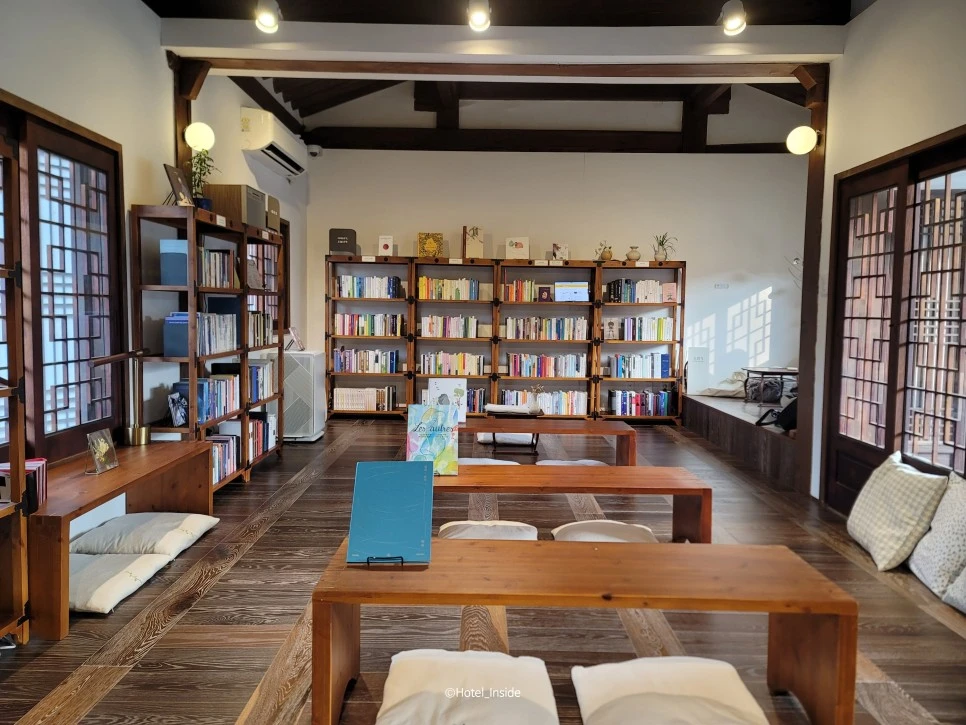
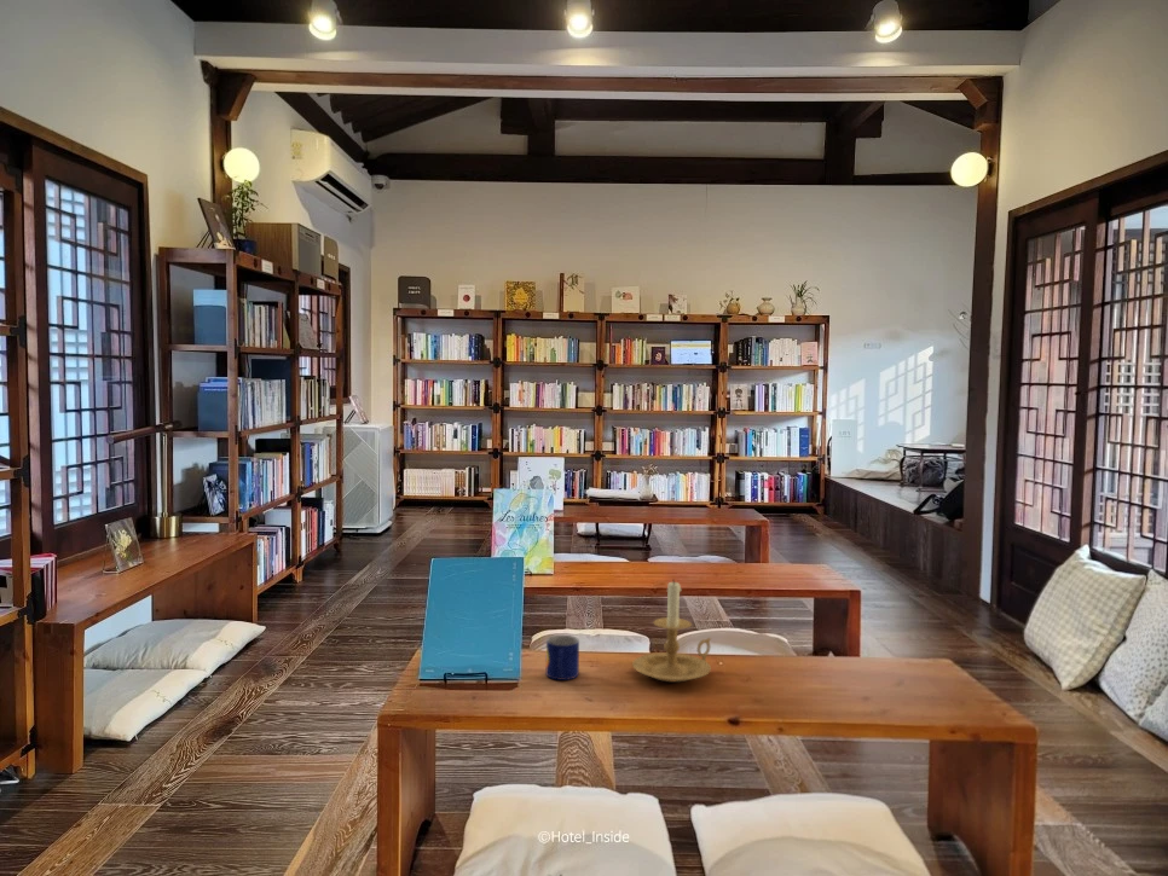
+ candle holder [631,578,712,683]
+ mug [544,634,580,681]
